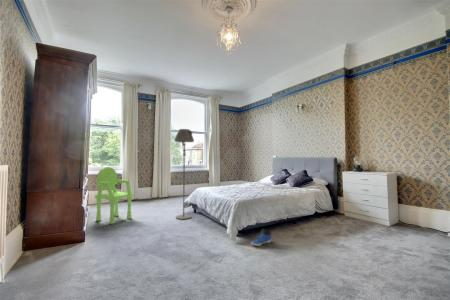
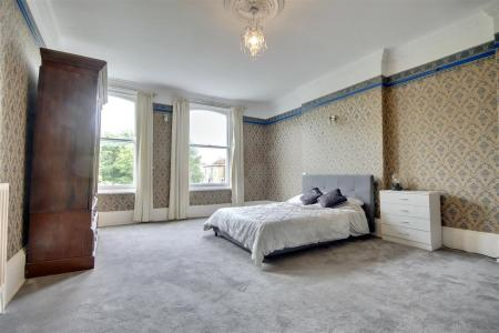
- sneaker [250,228,272,247]
- floor lamp [173,128,195,221]
- armchair [94,166,134,225]
